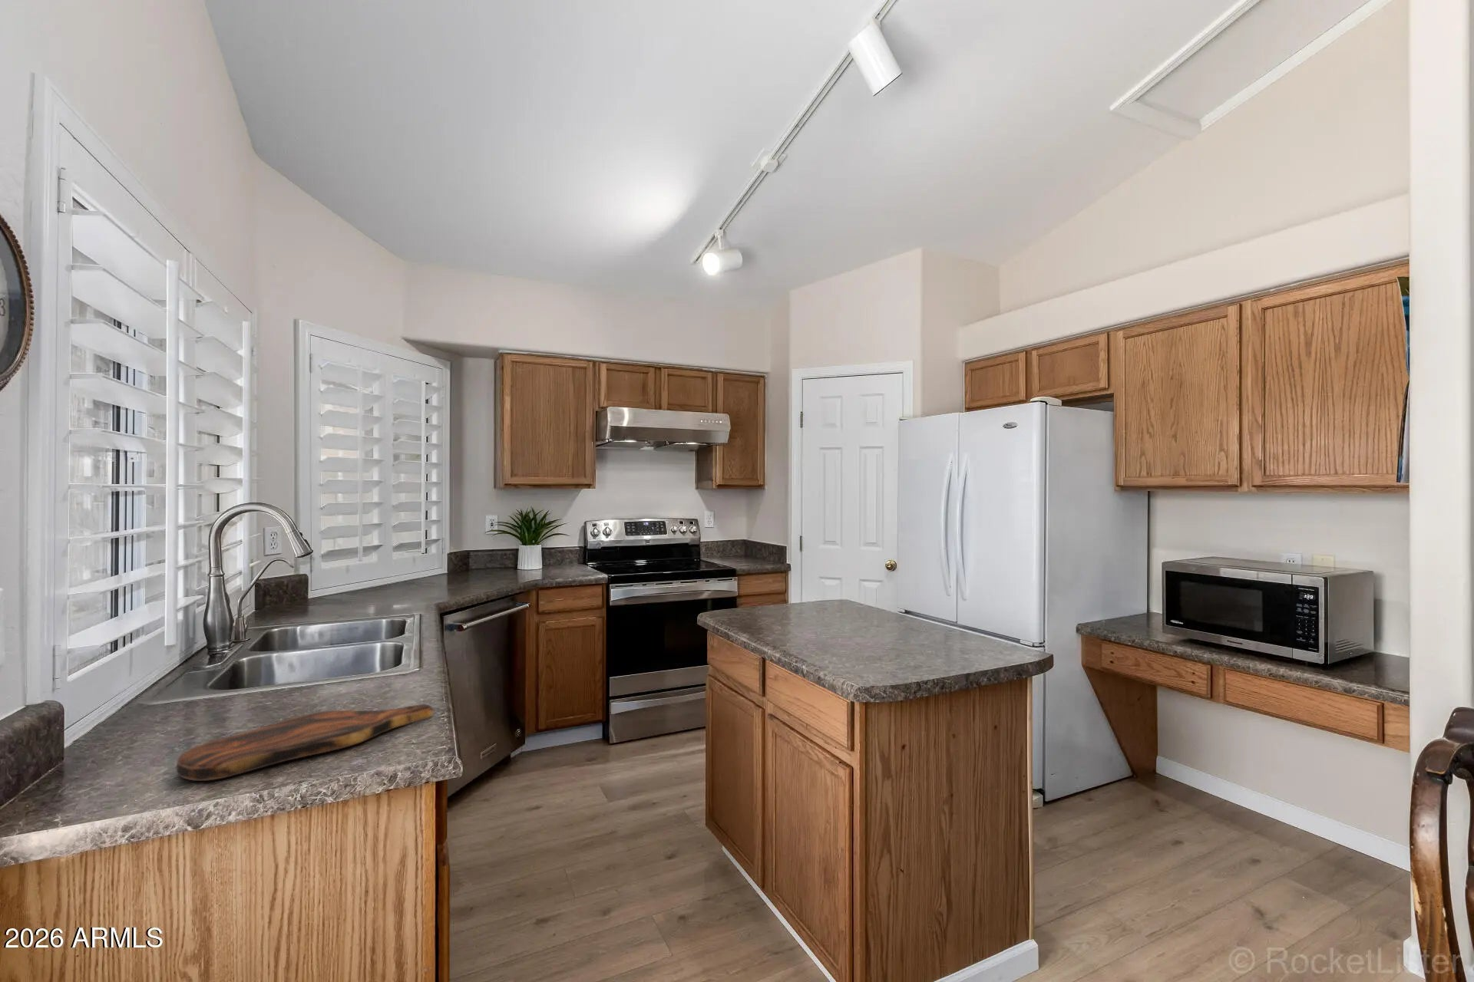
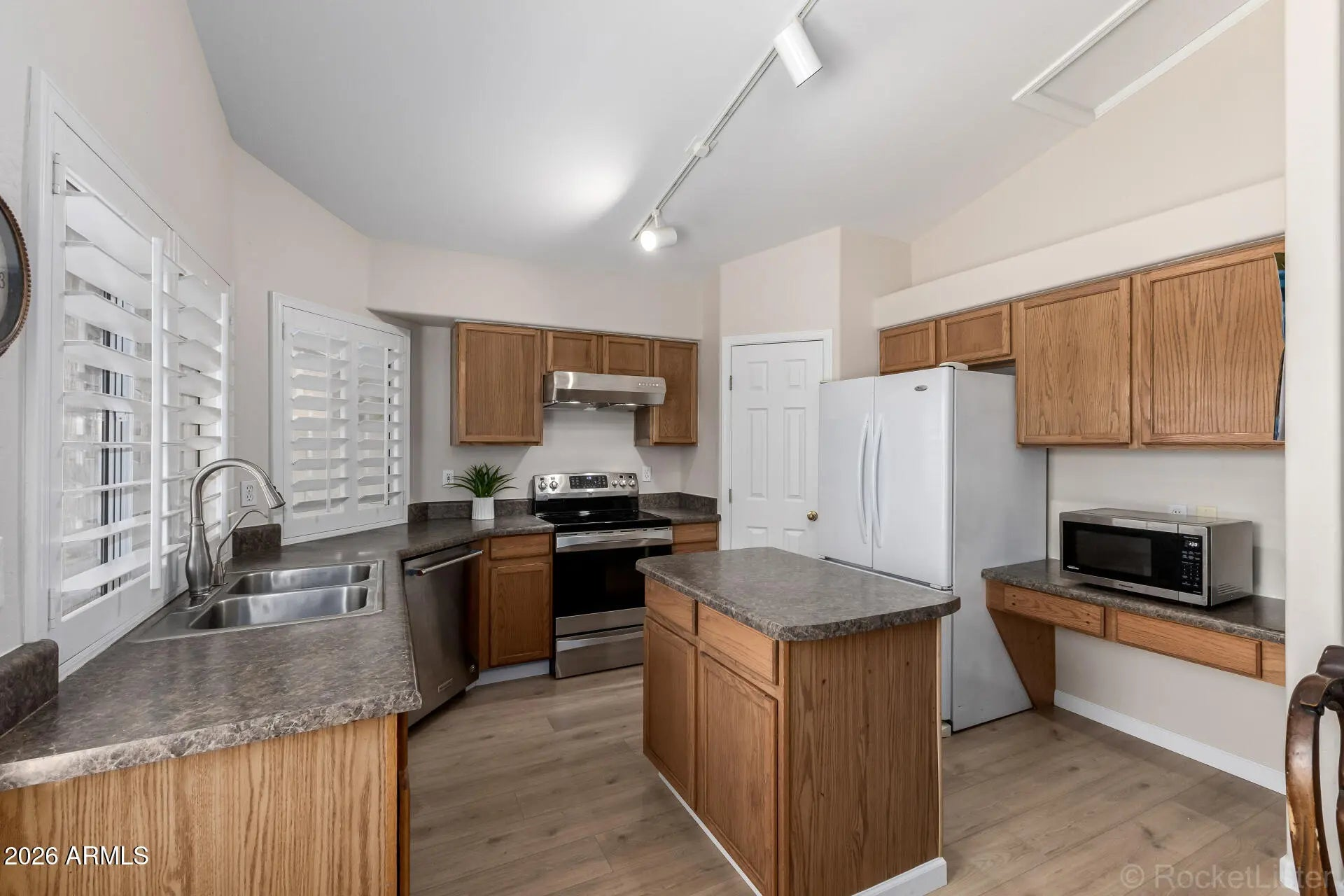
- cutting board [175,704,433,781]
